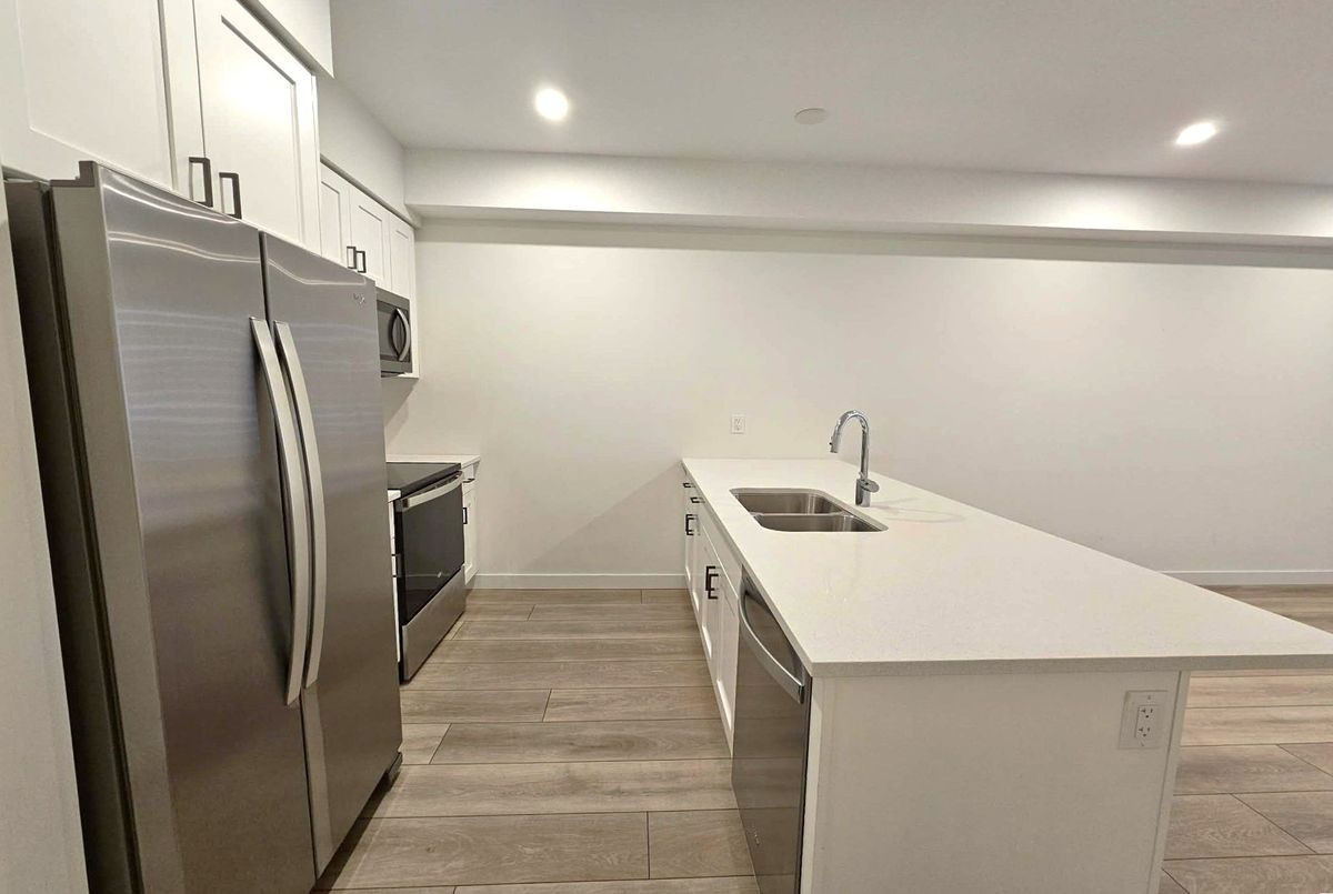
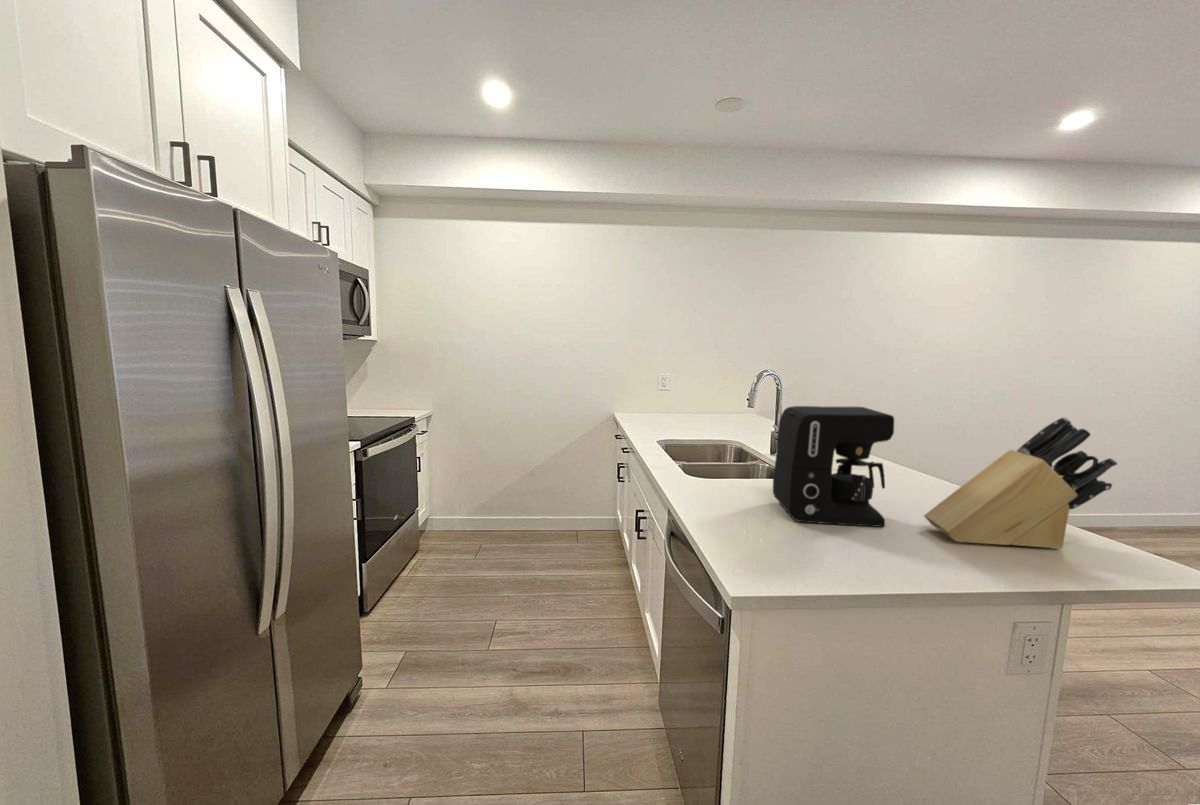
+ knife block [923,416,1118,550]
+ coffee maker [772,405,895,528]
